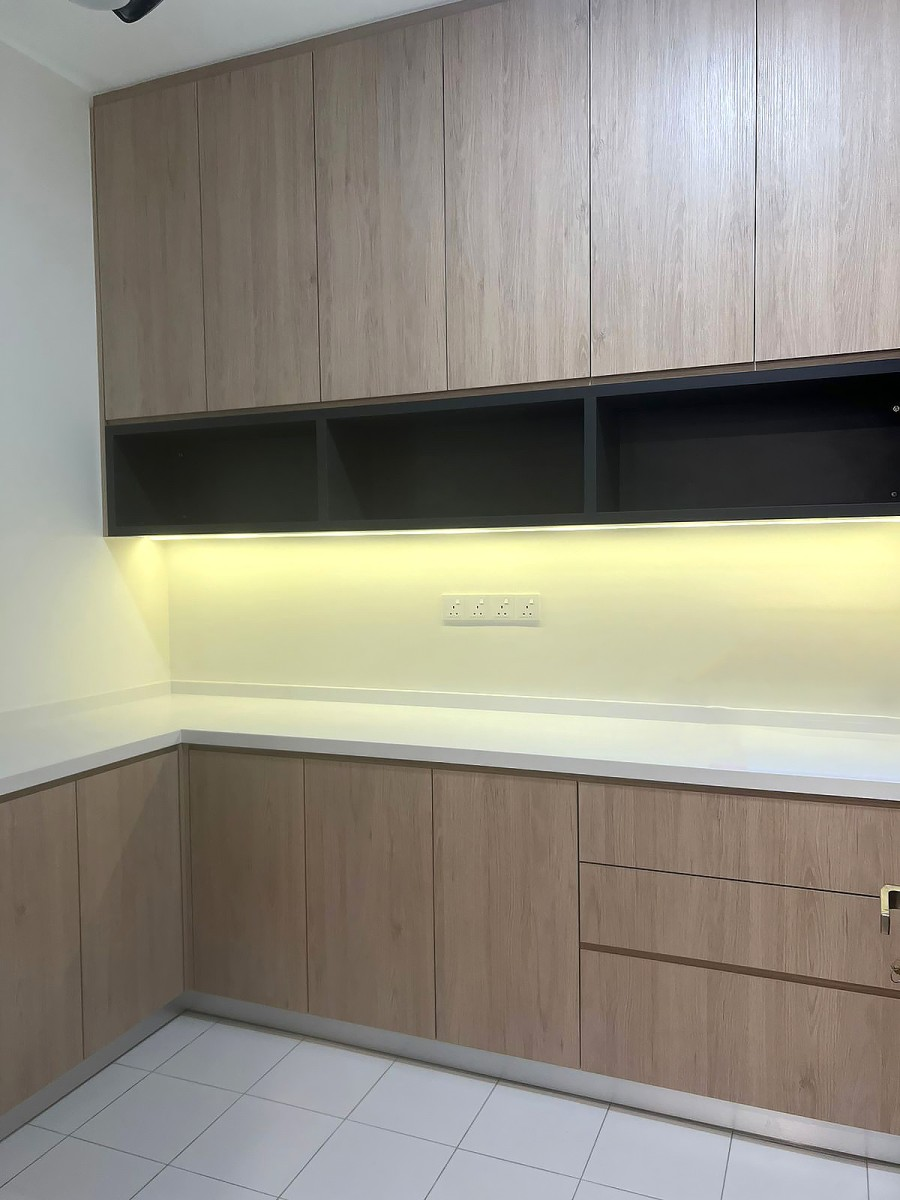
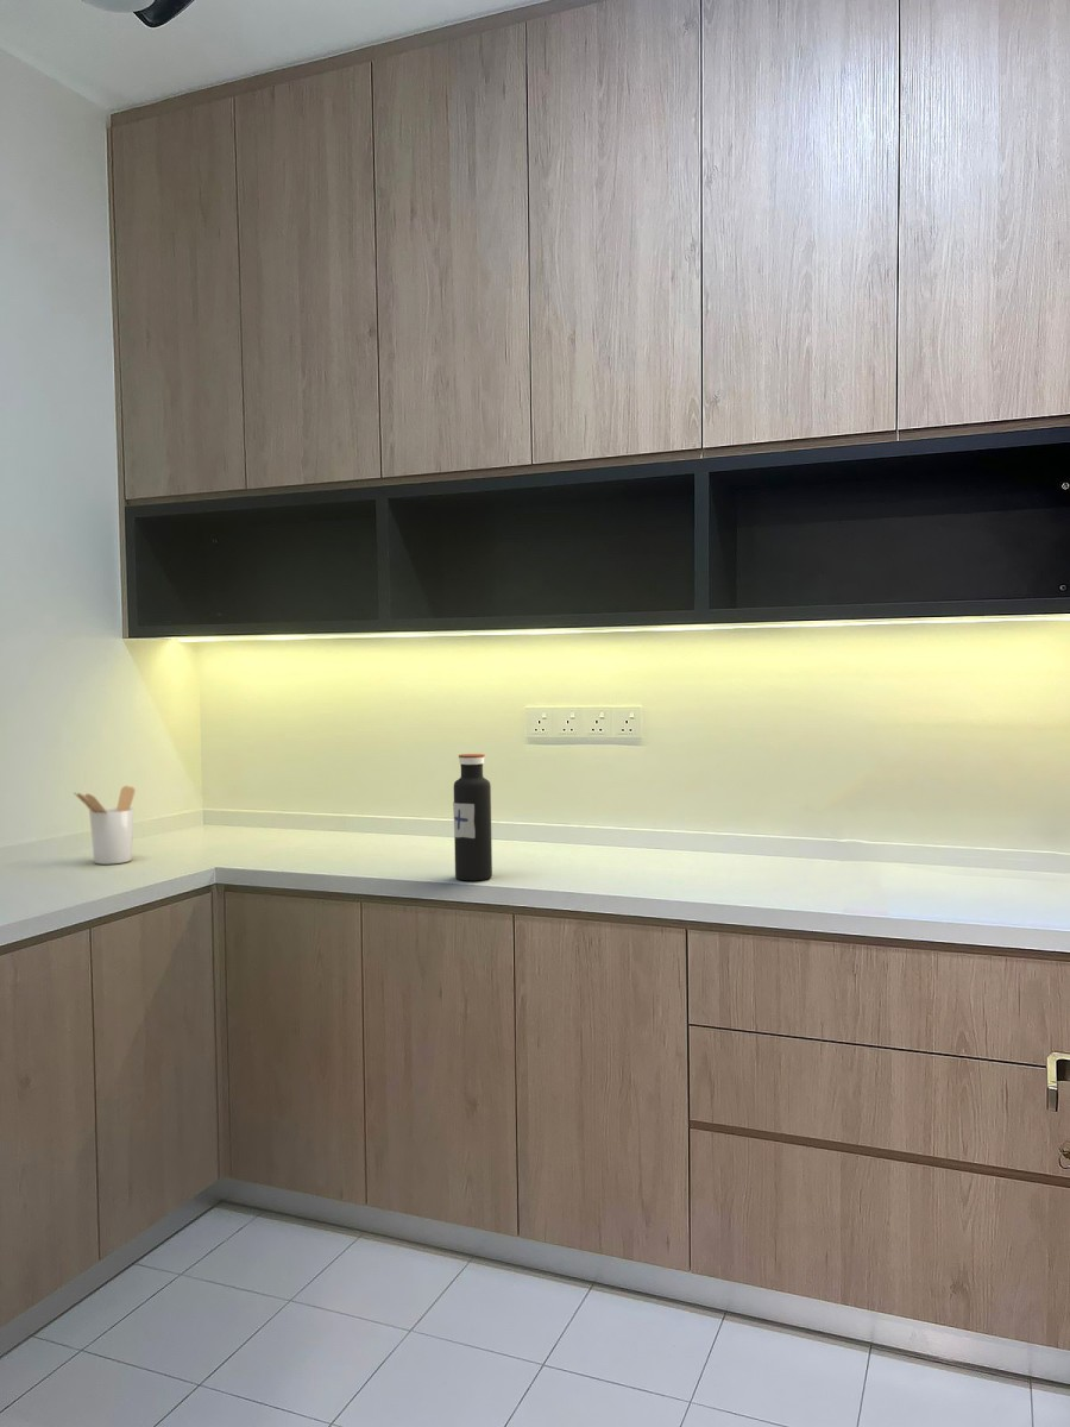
+ utensil holder [73,785,137,866]
+ water bottle [452,753,493,881]
